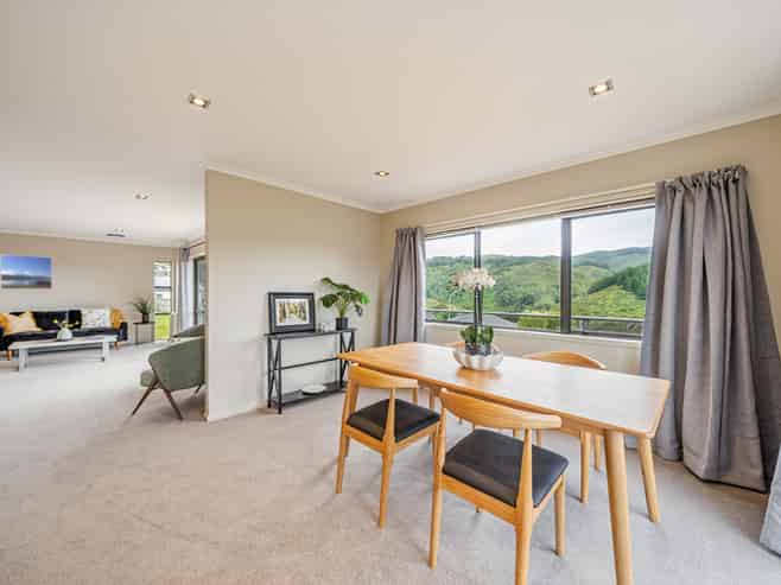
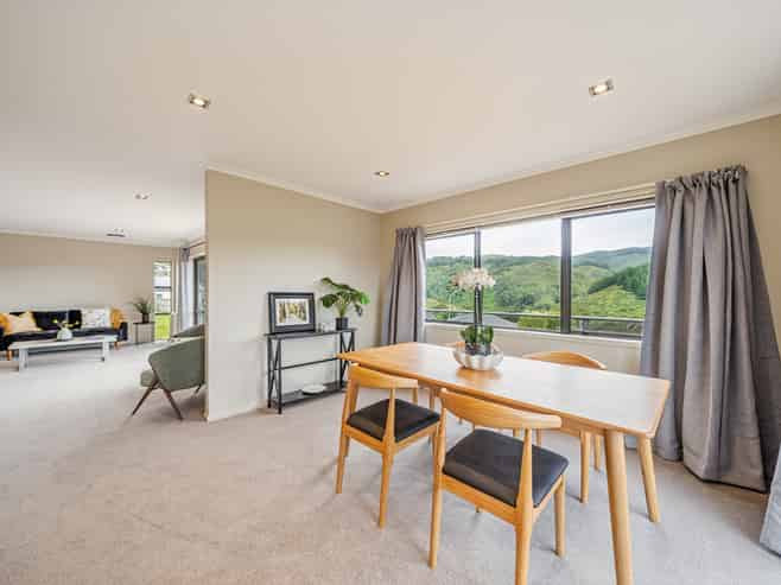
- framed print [0,254,53,291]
